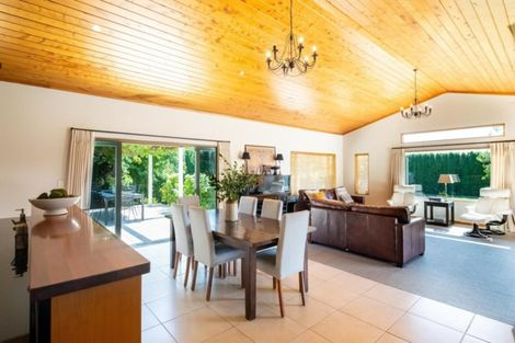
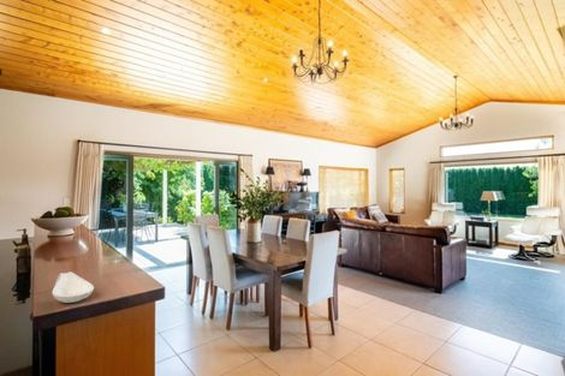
+ spoon rest [52,270,95,304]
